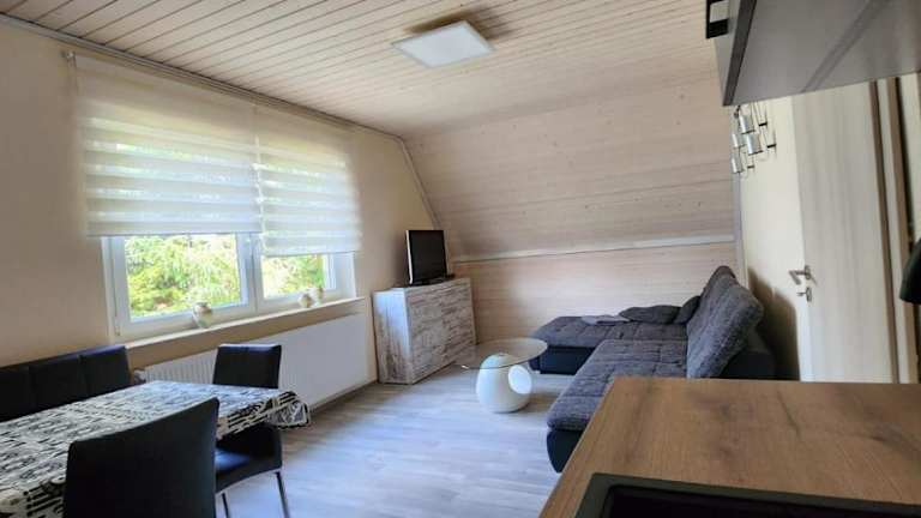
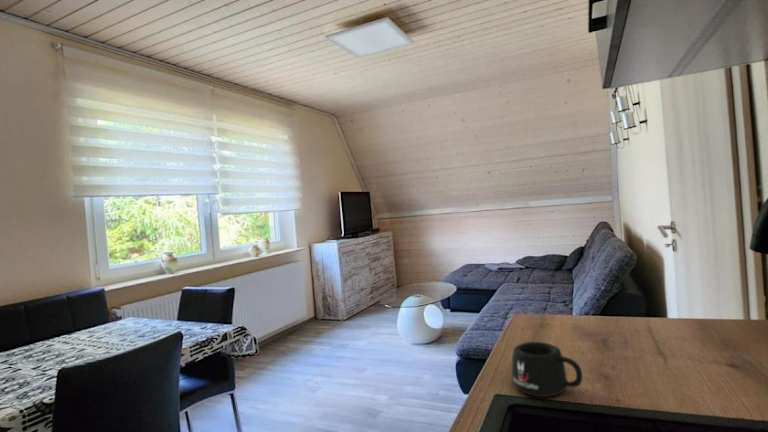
+ mug [511,341,583,398]
